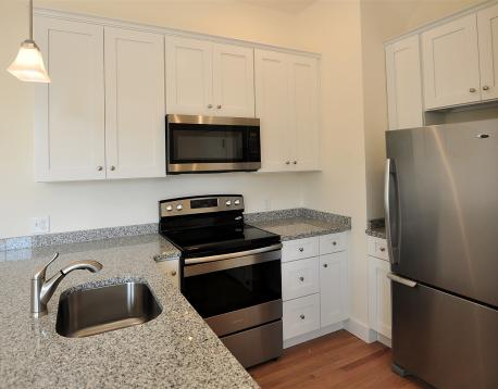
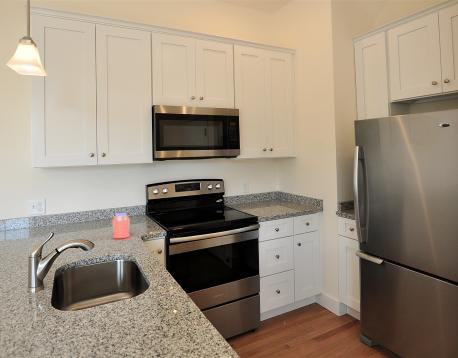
+ jar [111,211,131,239]
